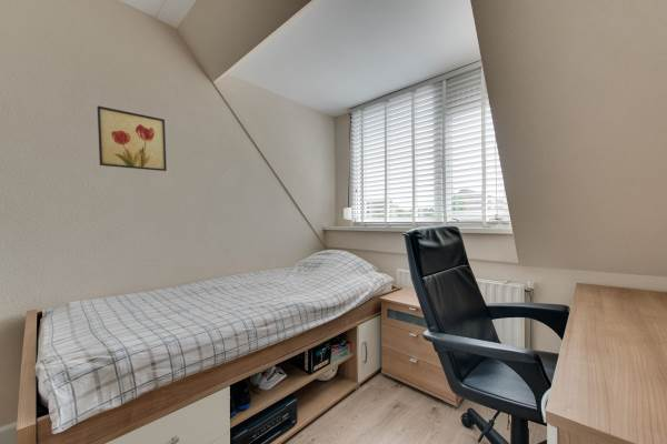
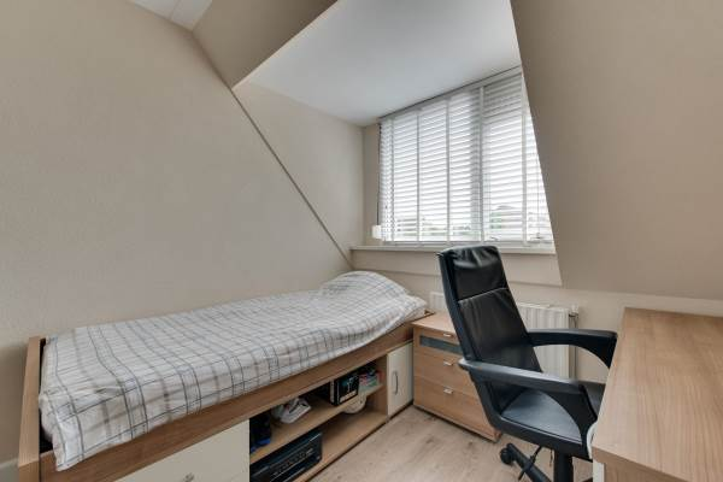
- wall art [97,104,168,172]
